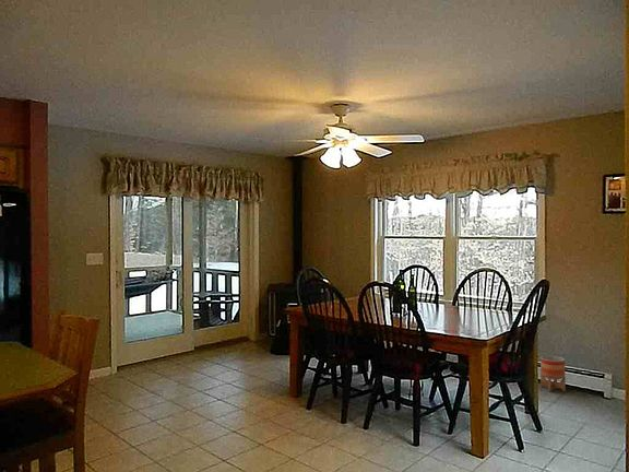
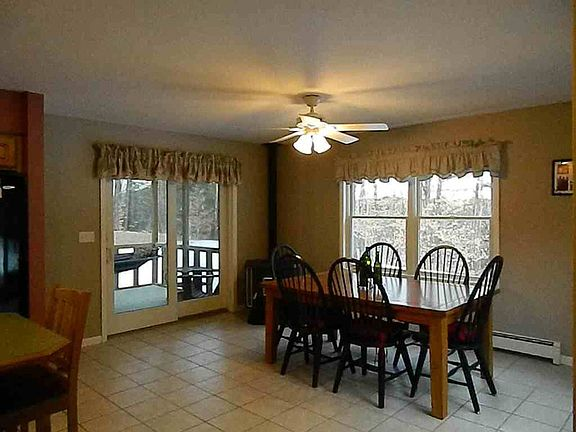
- planter [539,355,567,392]
